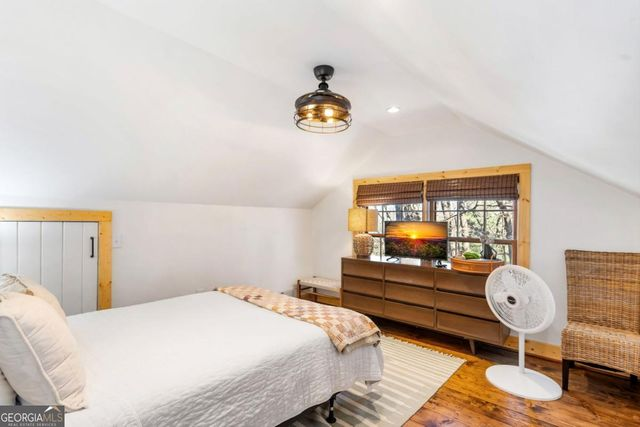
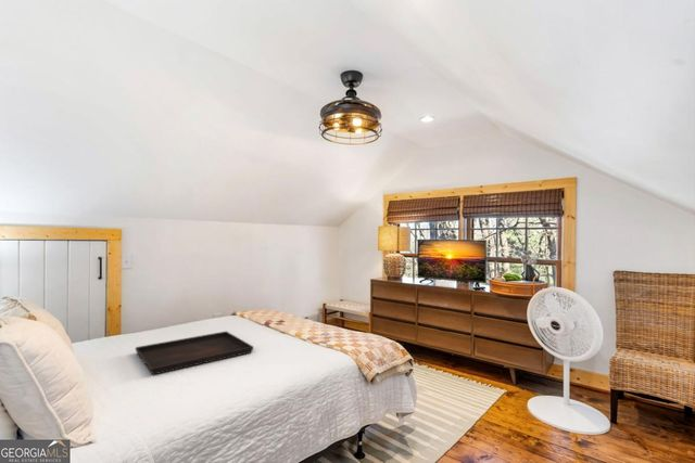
+ serving tray [135,331,254,376]
